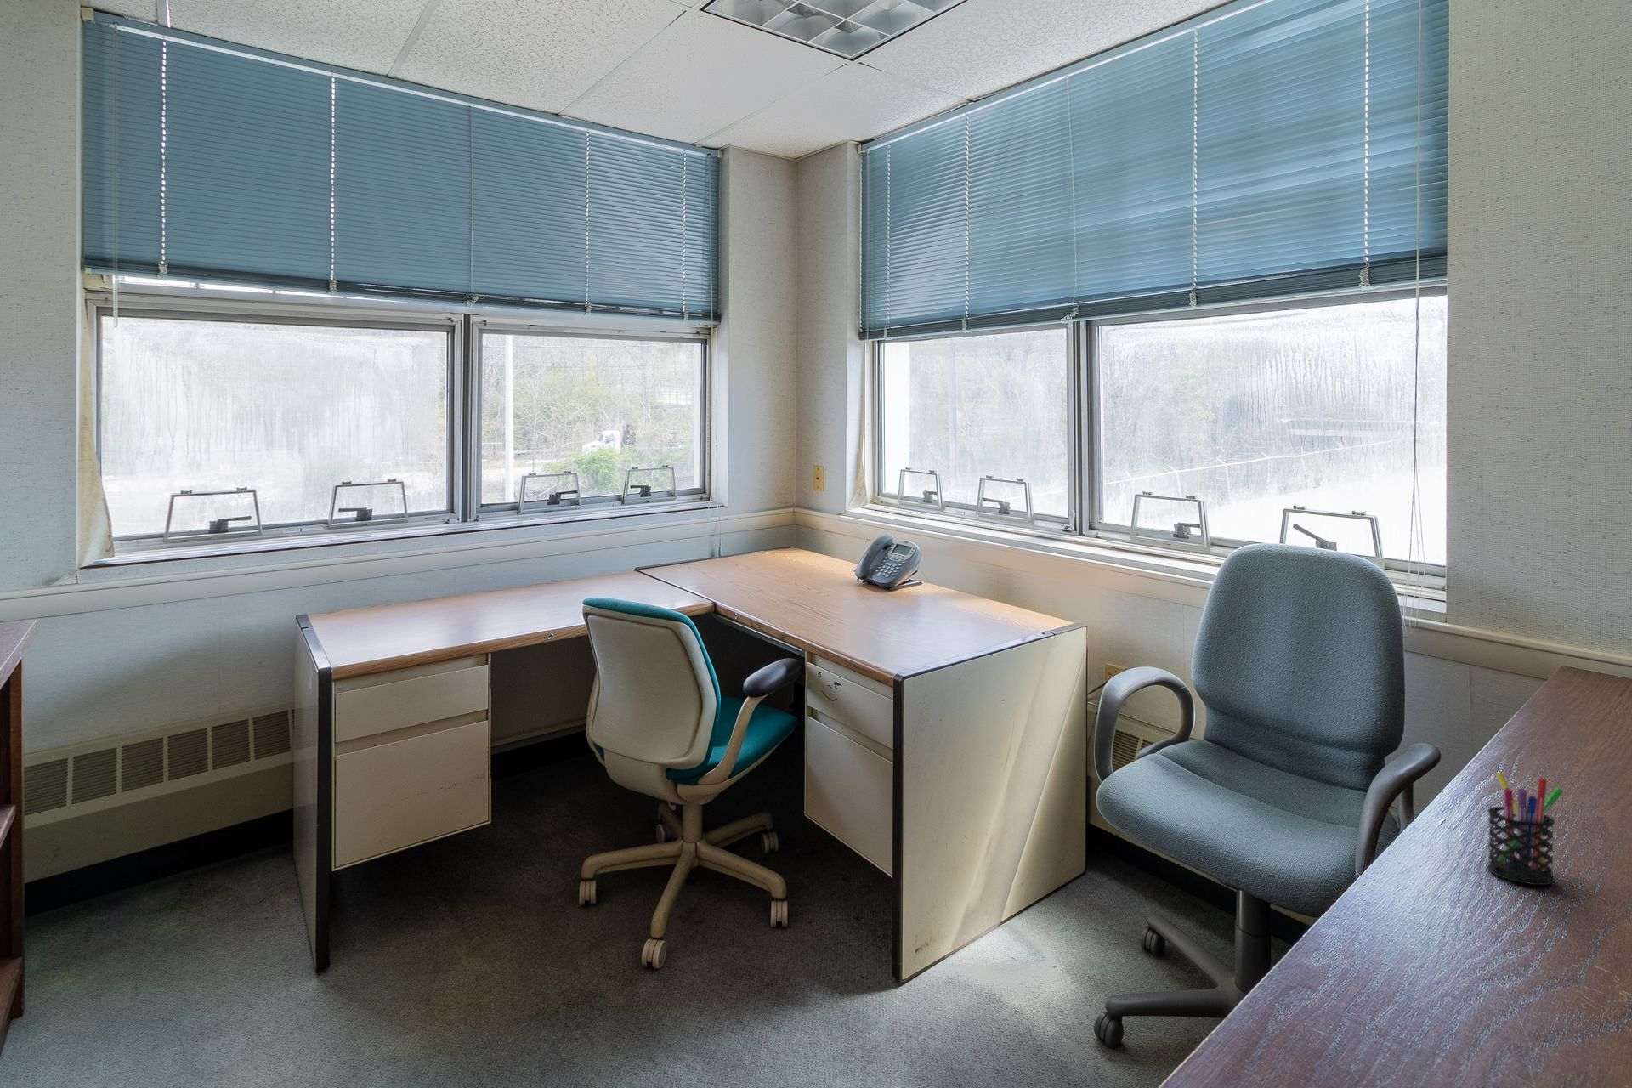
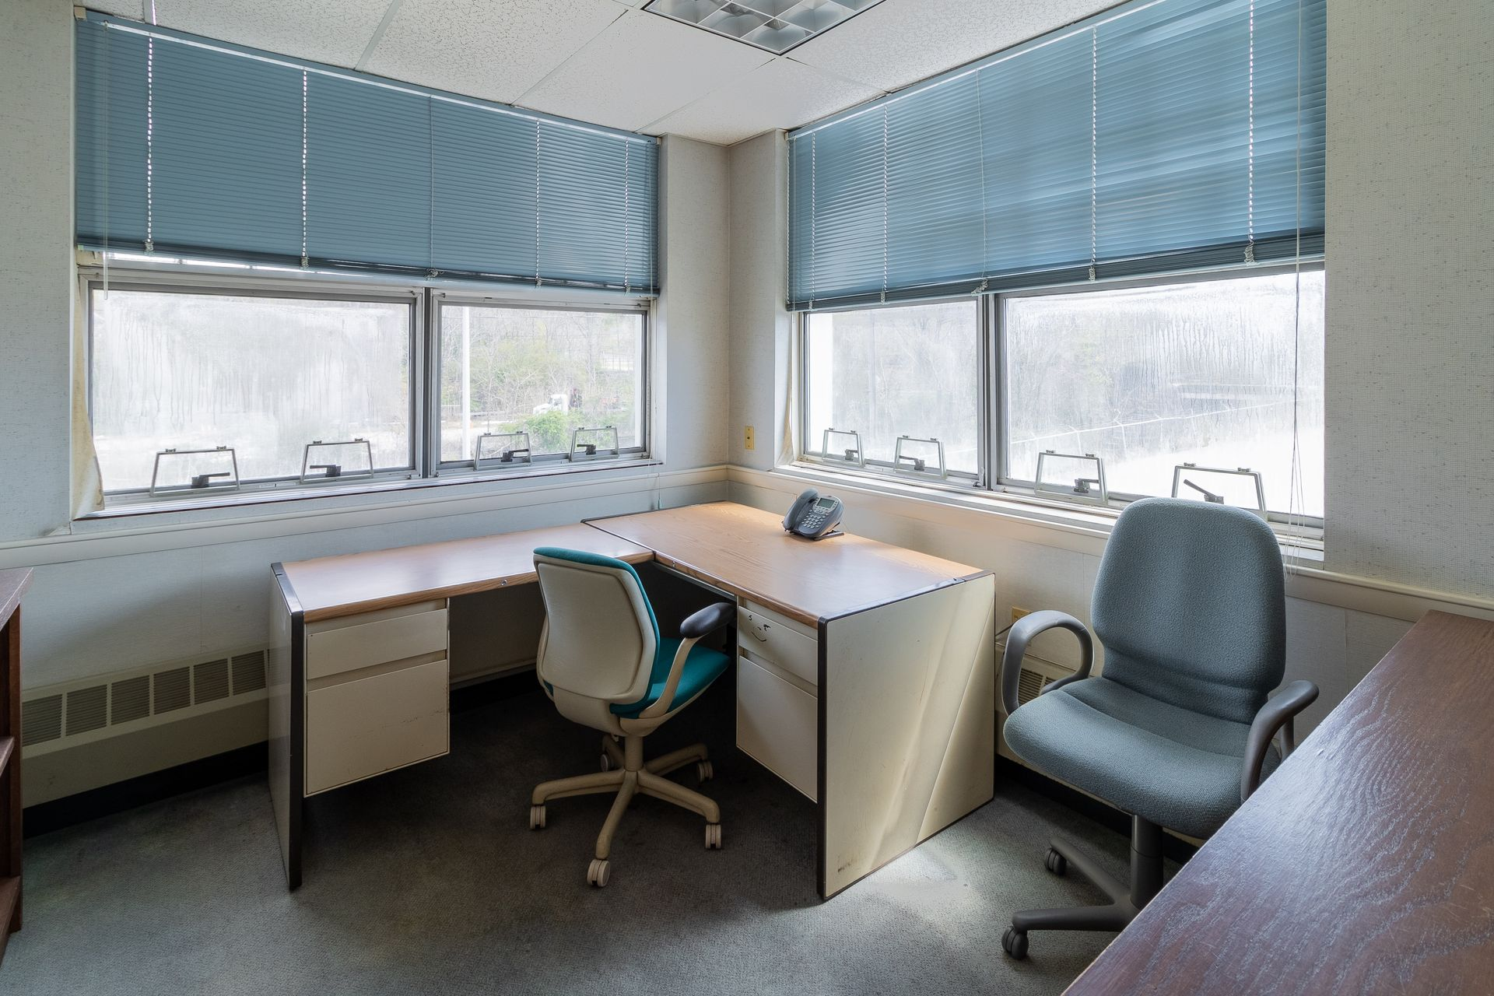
- pen holder [1486,771,1565,885]
